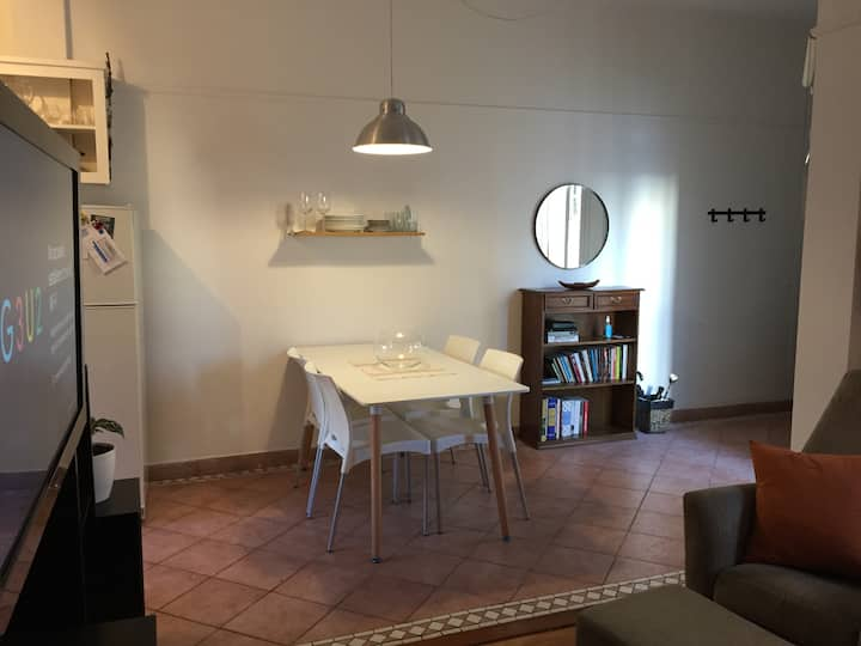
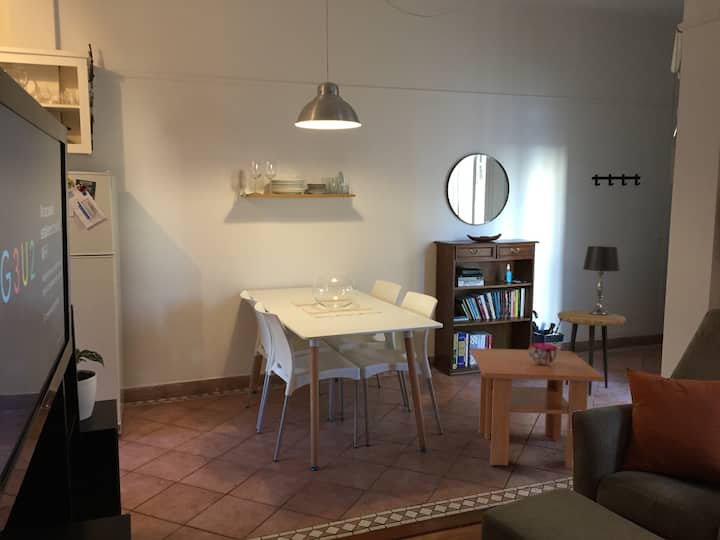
+ side table [557,310,627,397]
+ table lamp [582,245,621,316]
+ coffee table [469,347,605,469]
+ decorative bowl [528,342,559,364]
